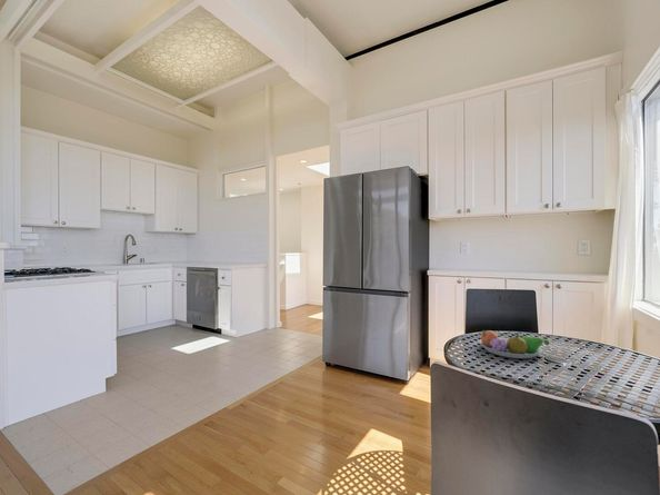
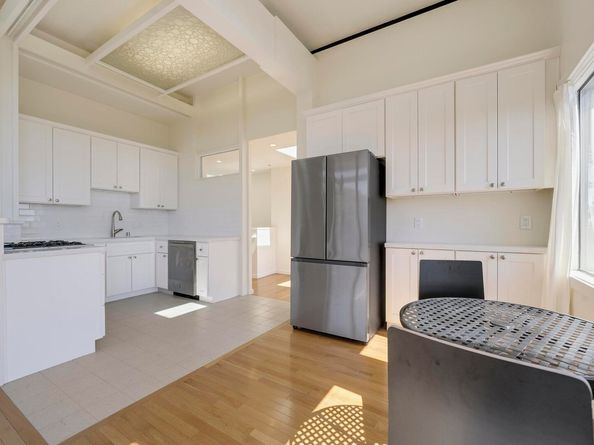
- fruit bowl [478,329,550,359]
